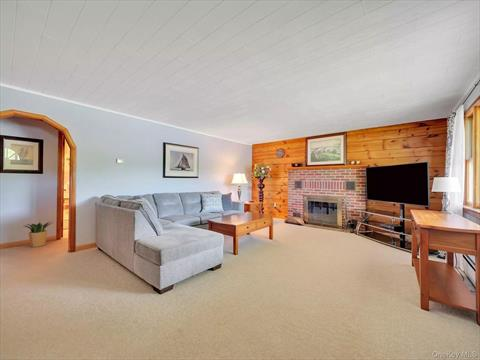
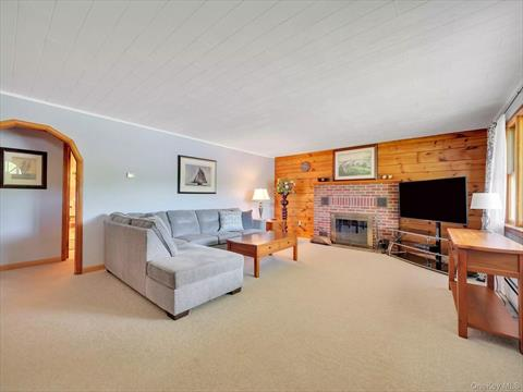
- potted plant [24,220,55,248]
